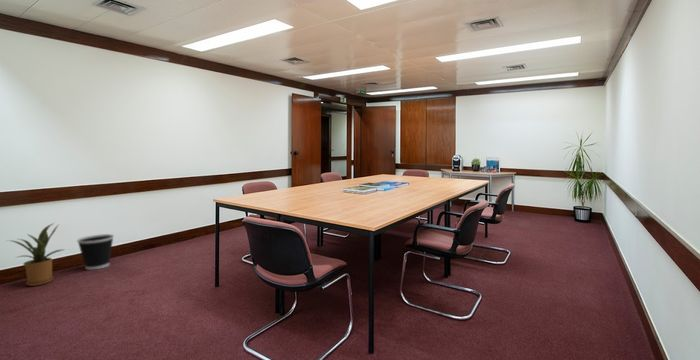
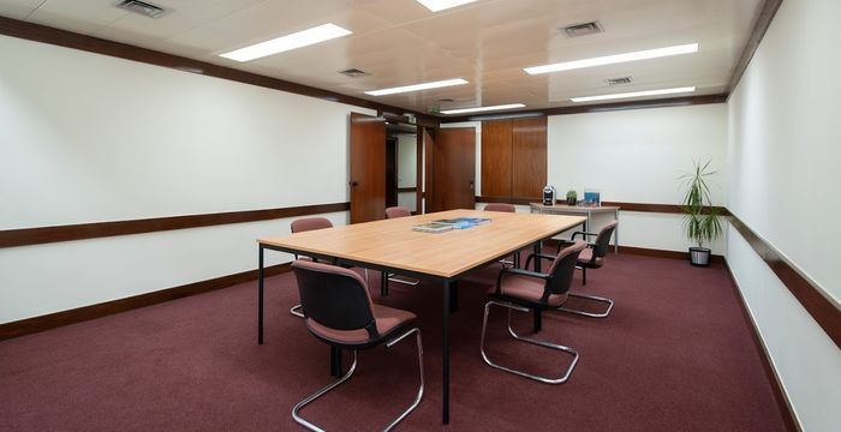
- house plant [7,222,64,287]
- wastebasket [76,233,115,270]
